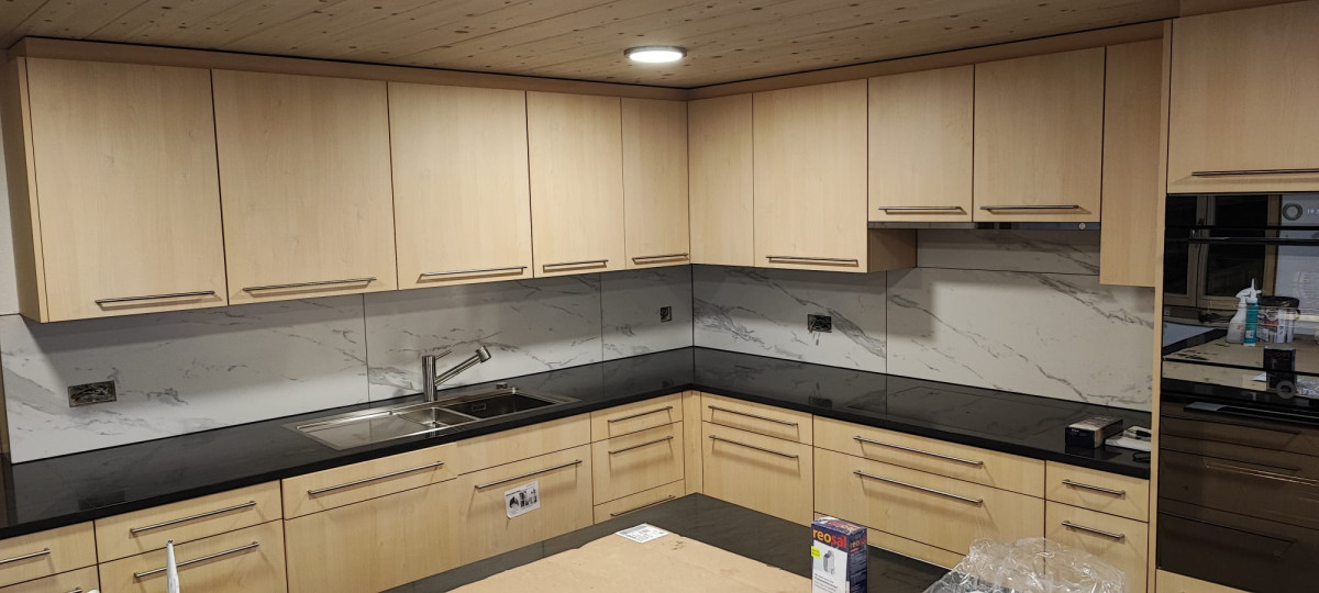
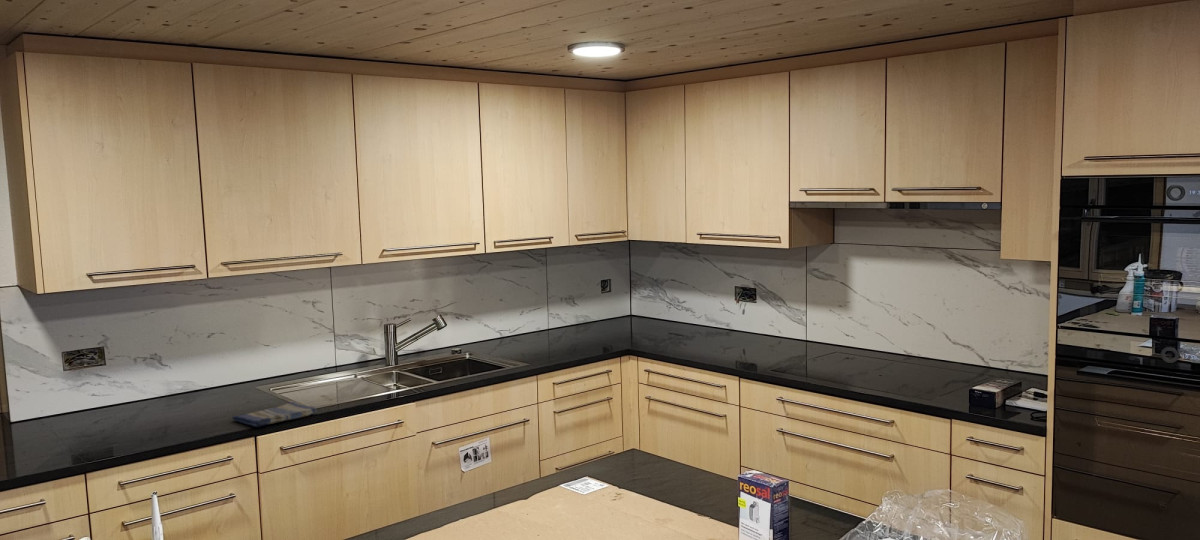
+ dish towel [231,401,318,428]
